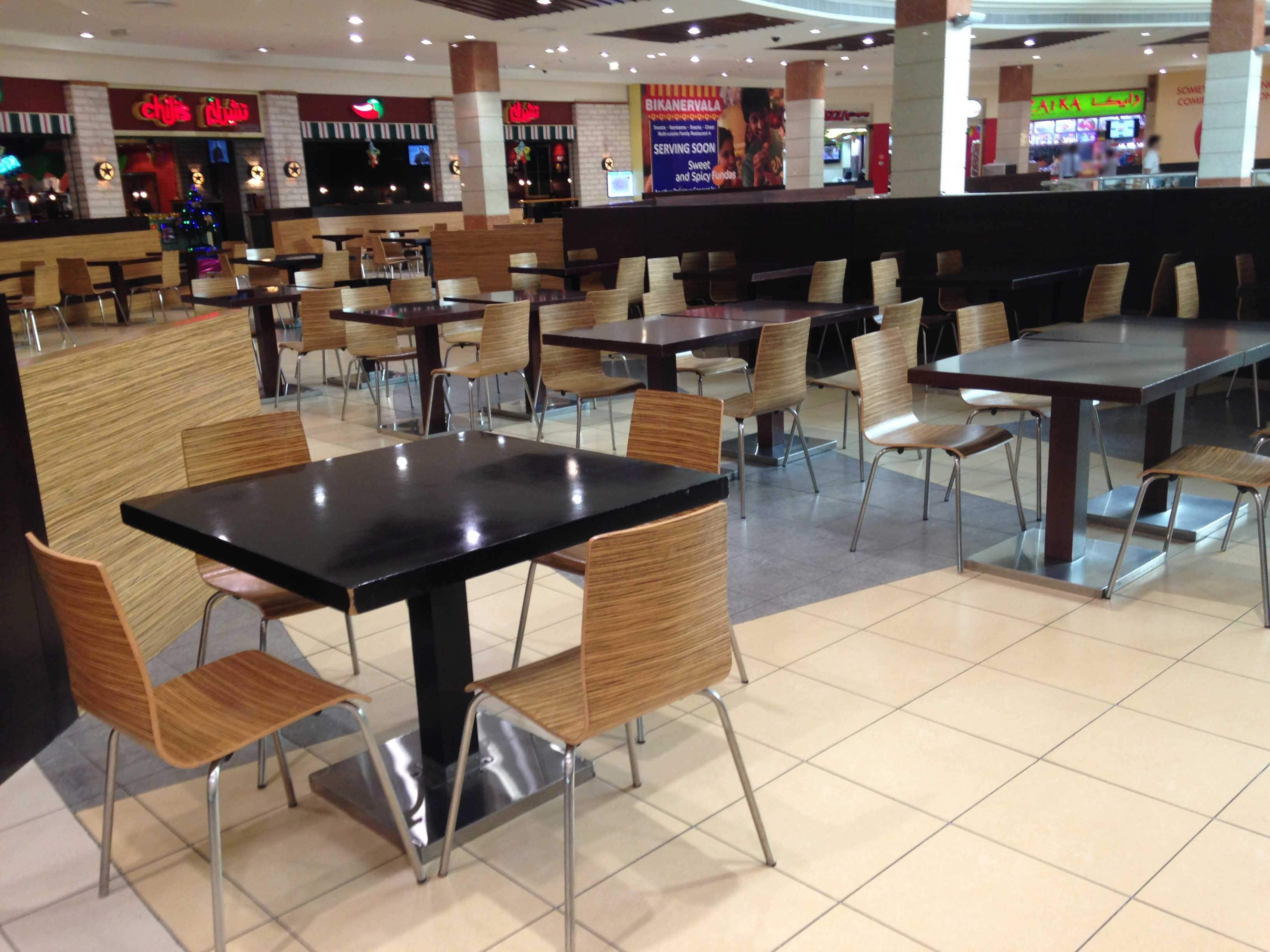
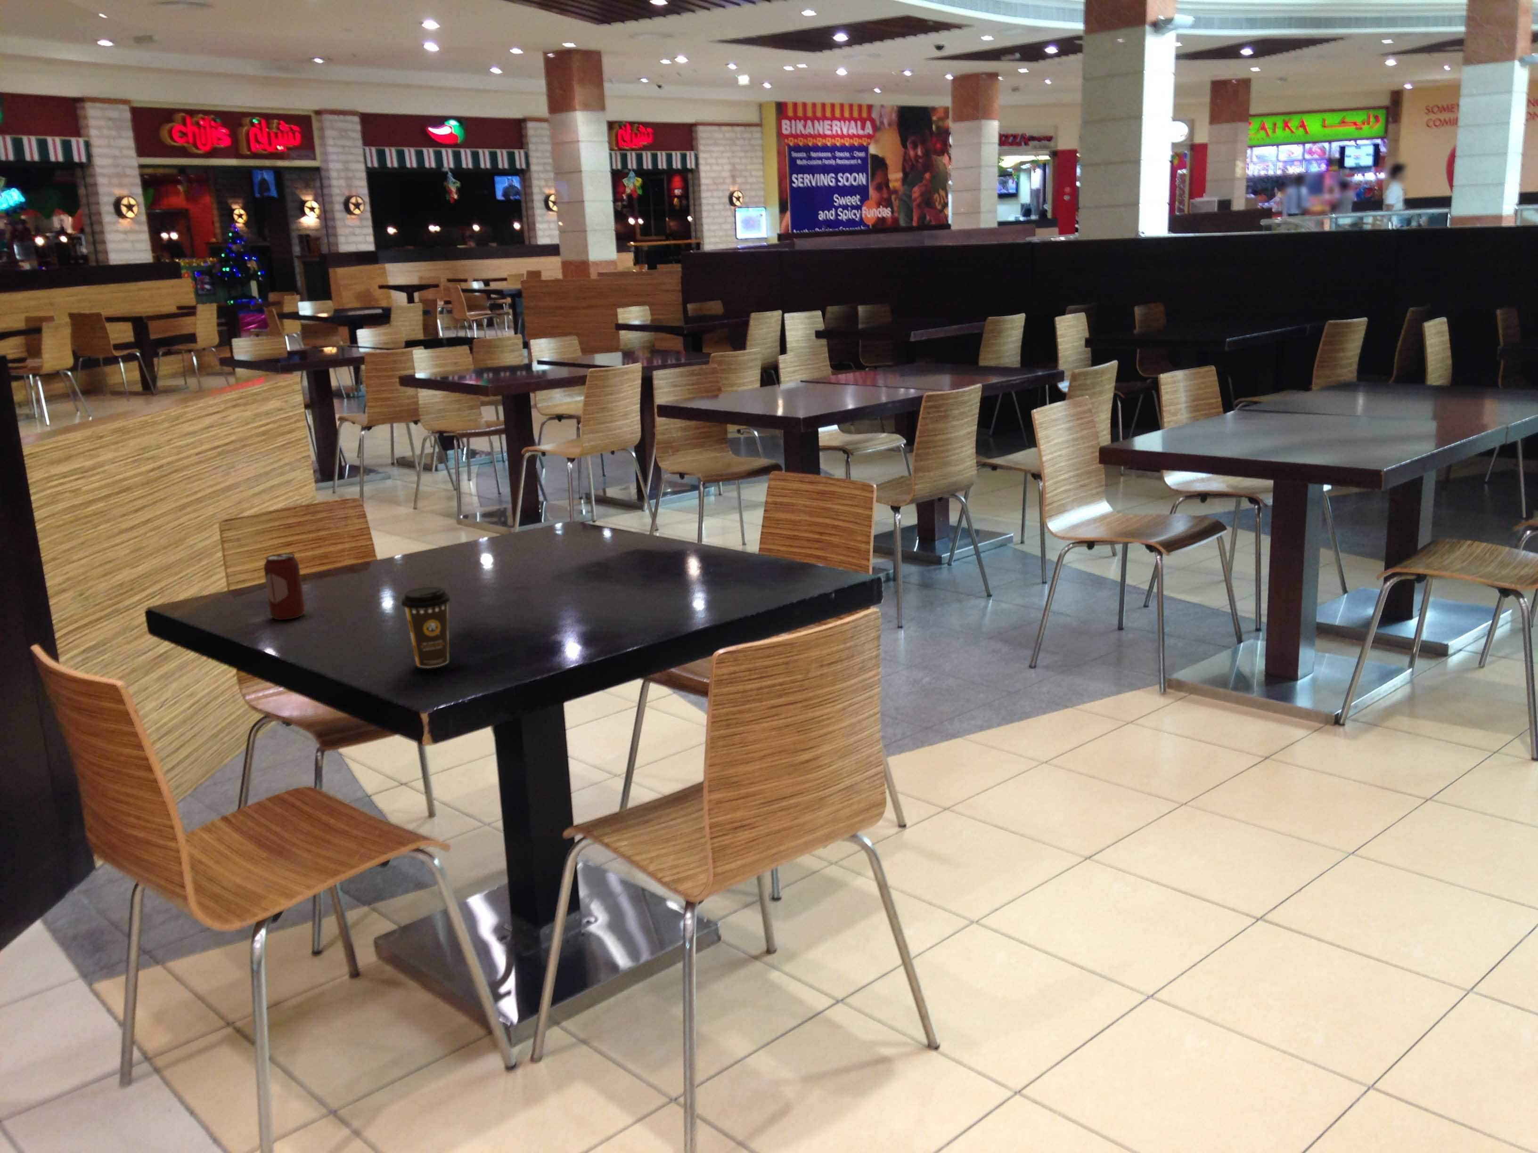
+ coffee cup [401,586,451,669]
+ beverage can [264,553,305,620]
